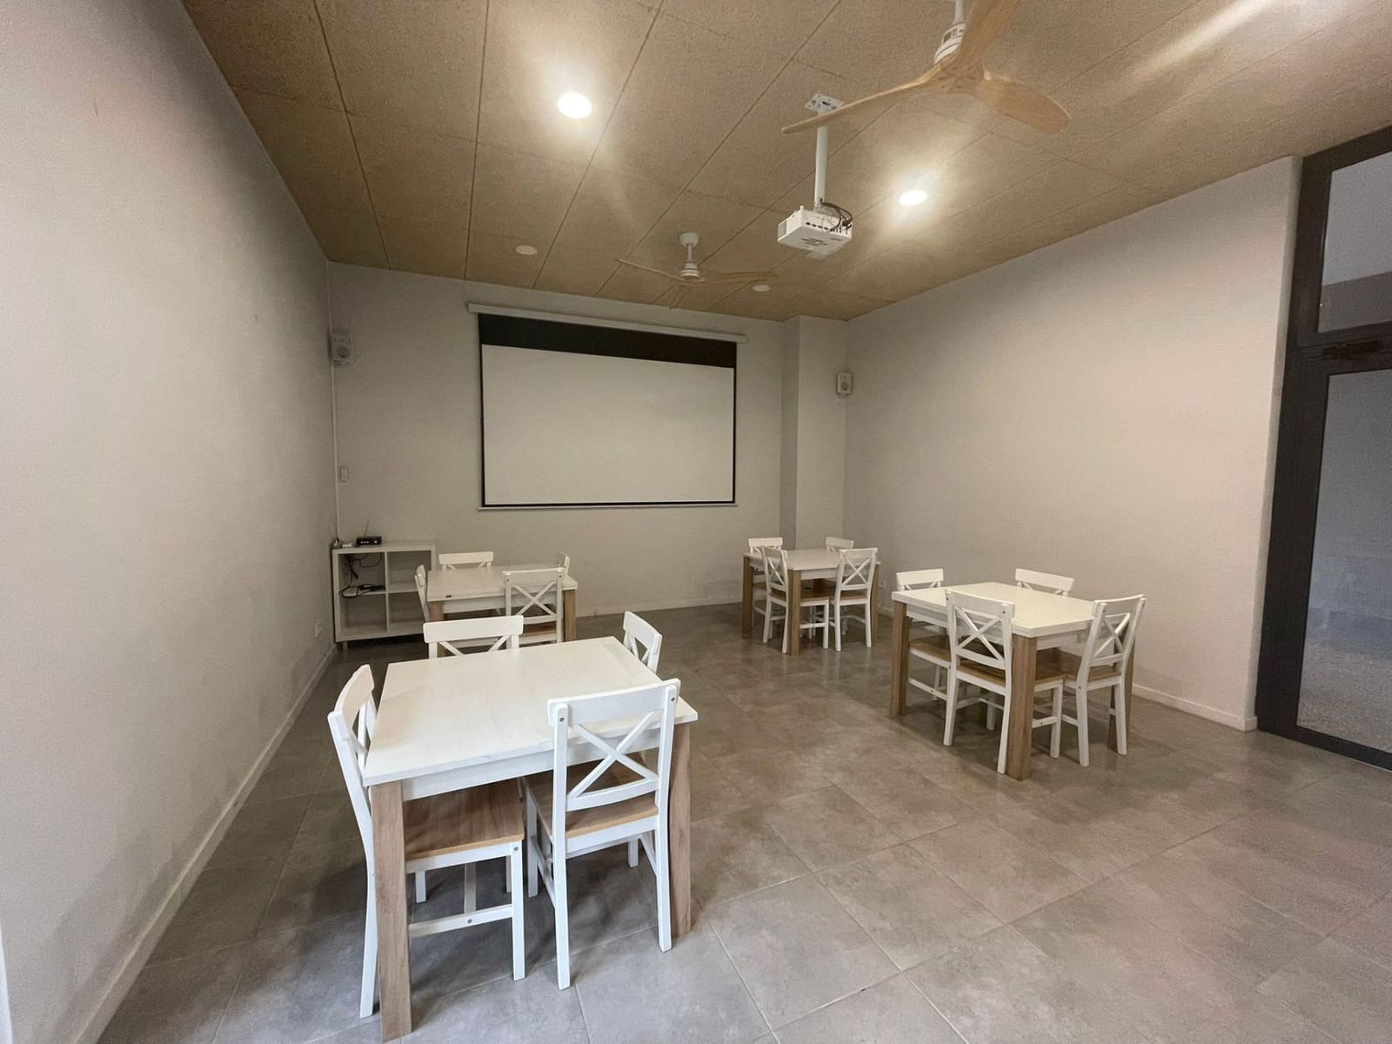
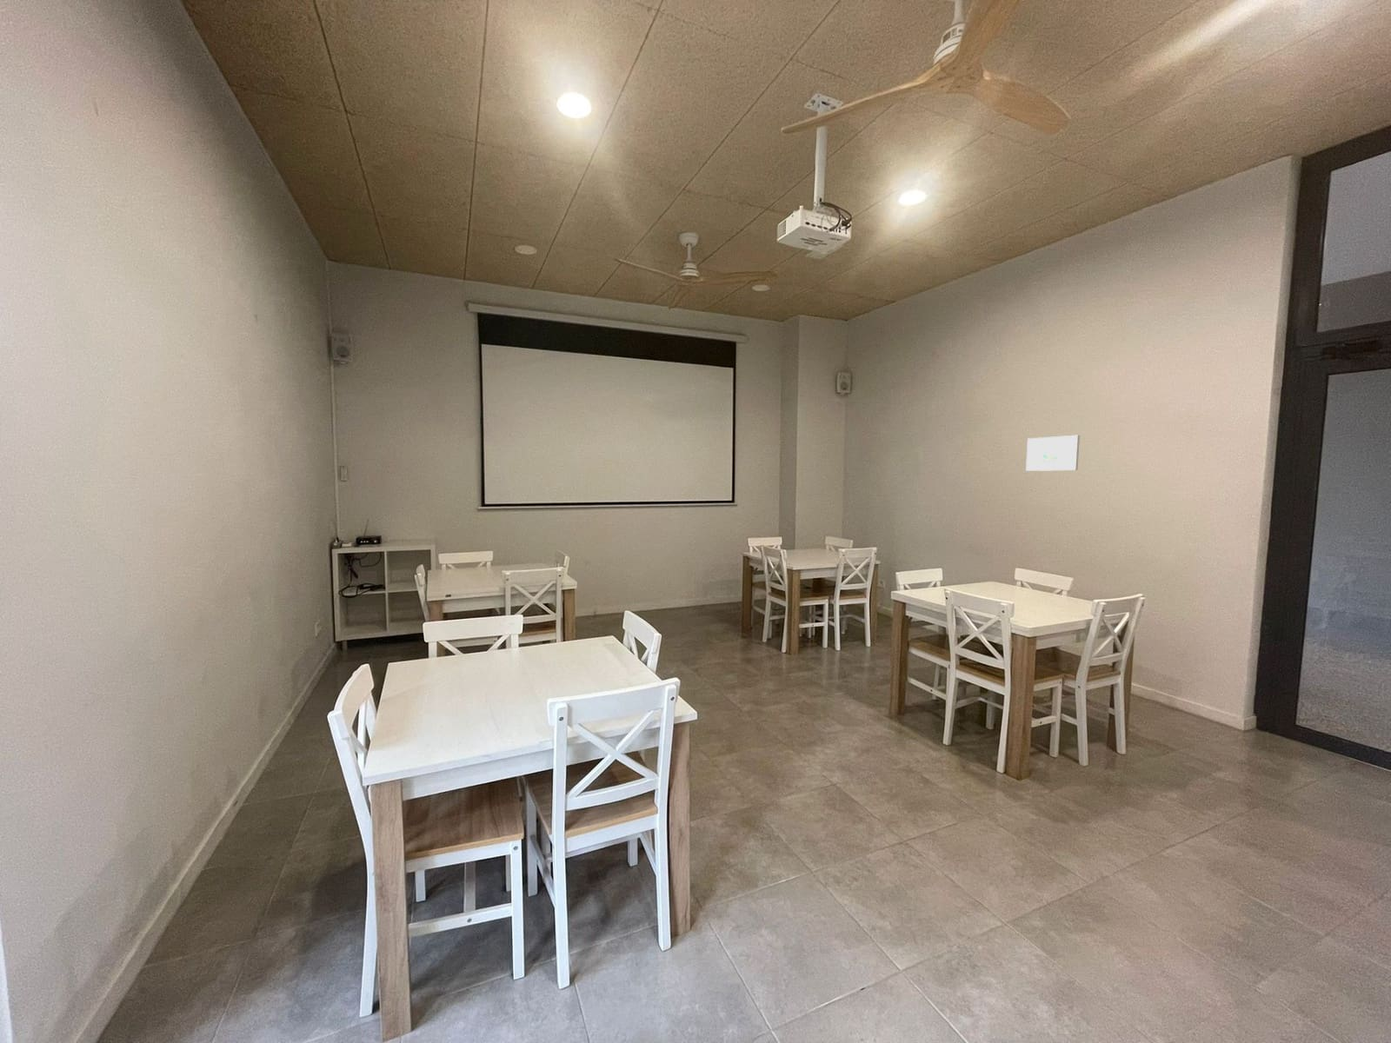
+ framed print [1025,435,1081,472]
